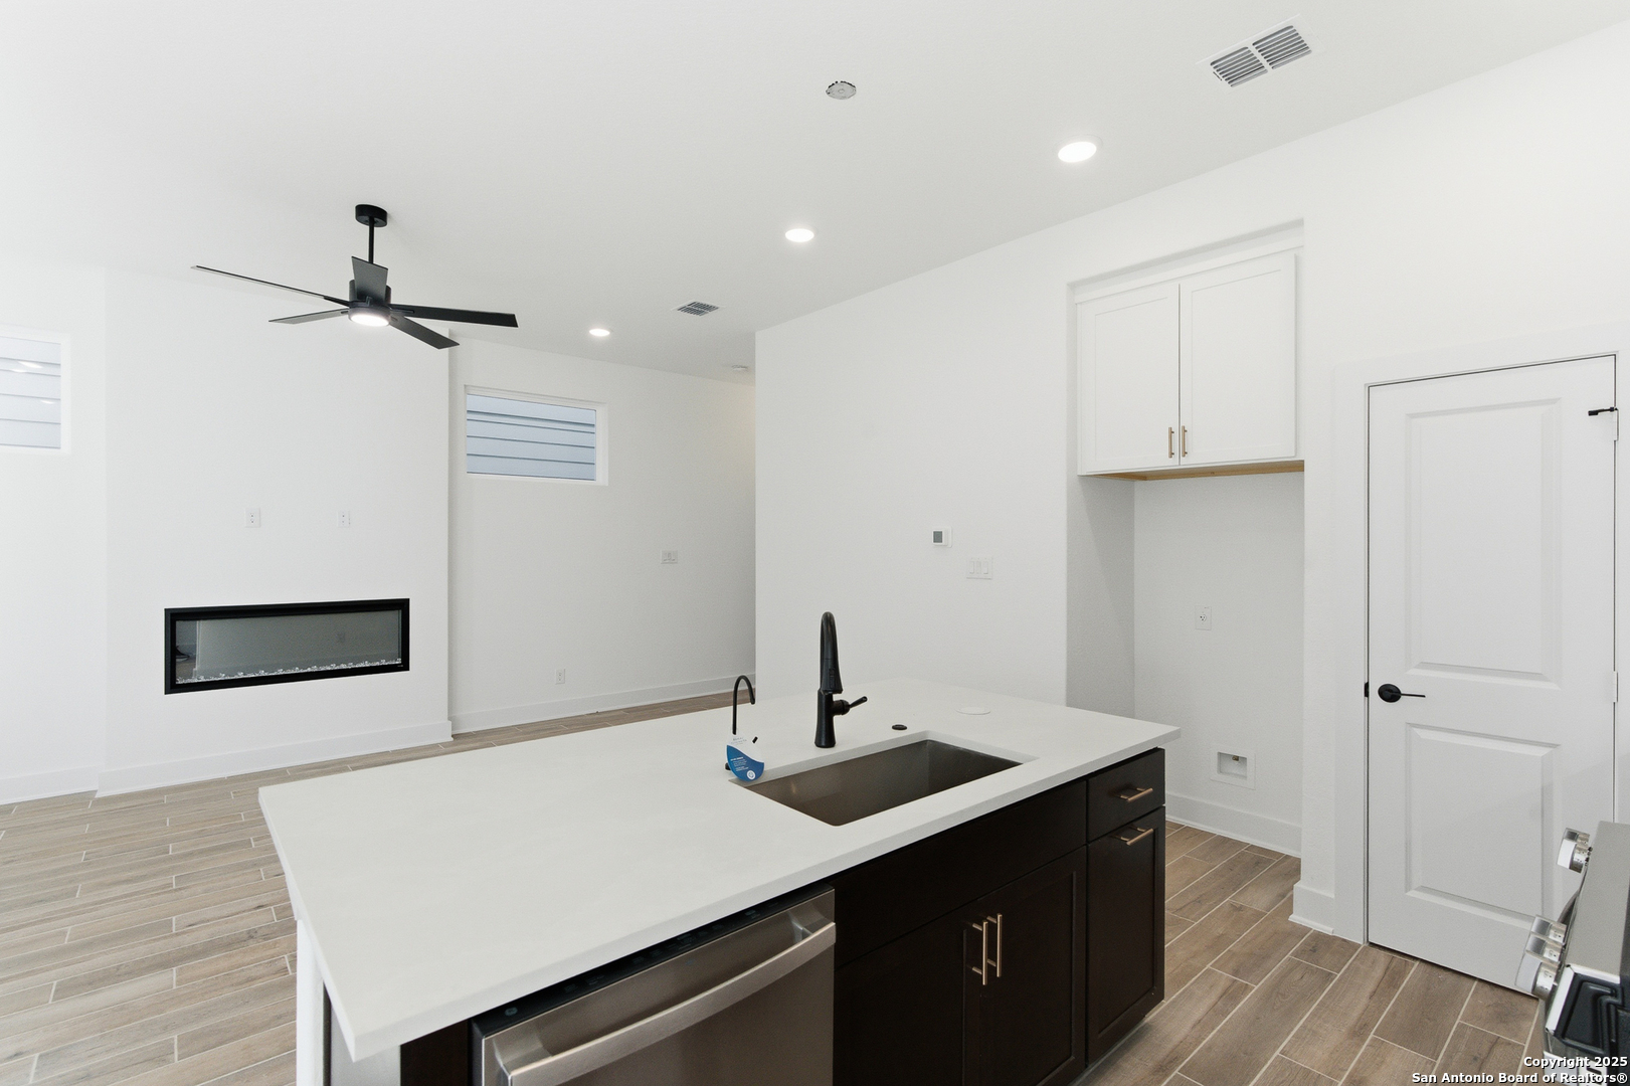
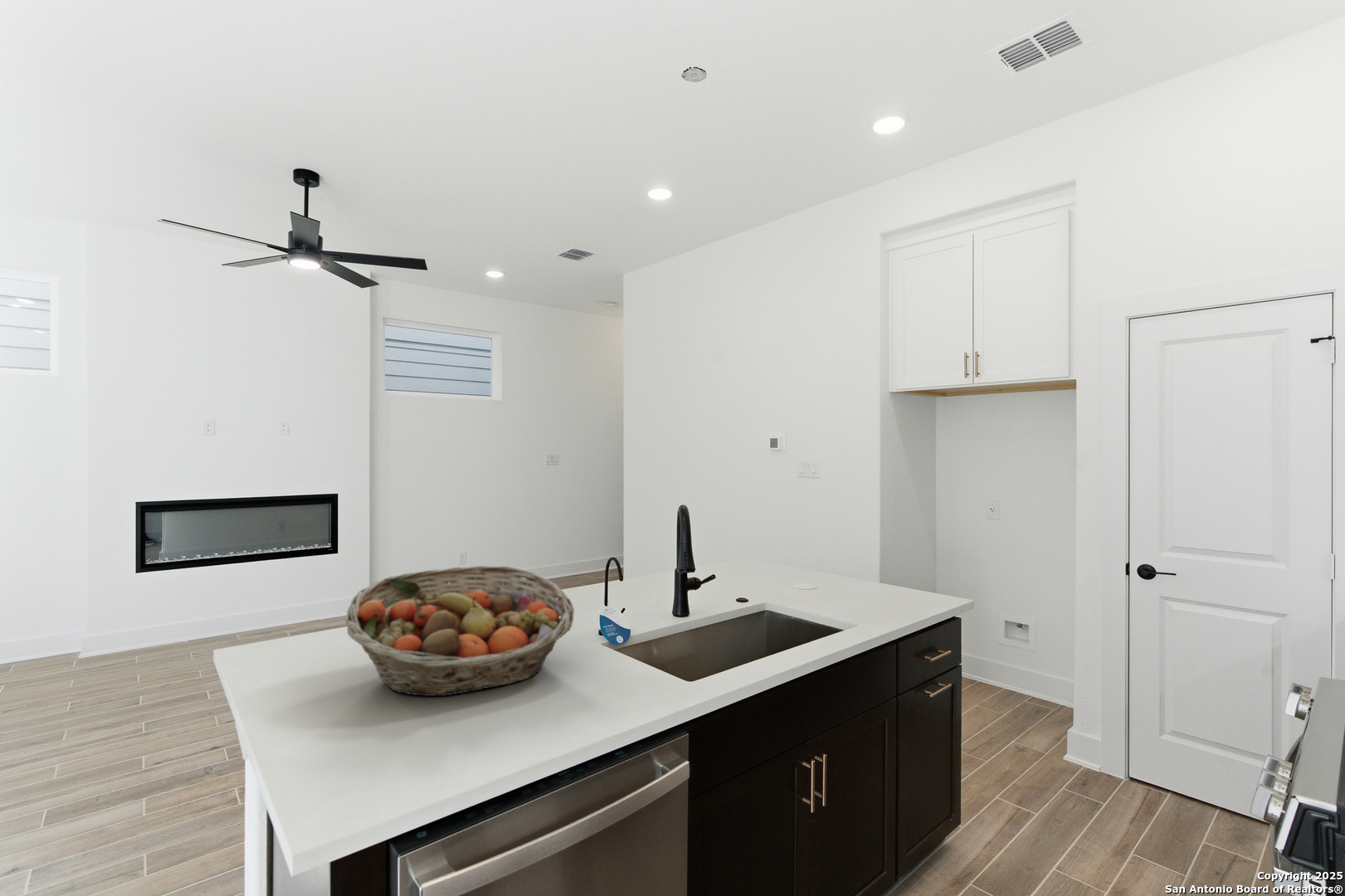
+ fruit basket [344,565,575,697]
